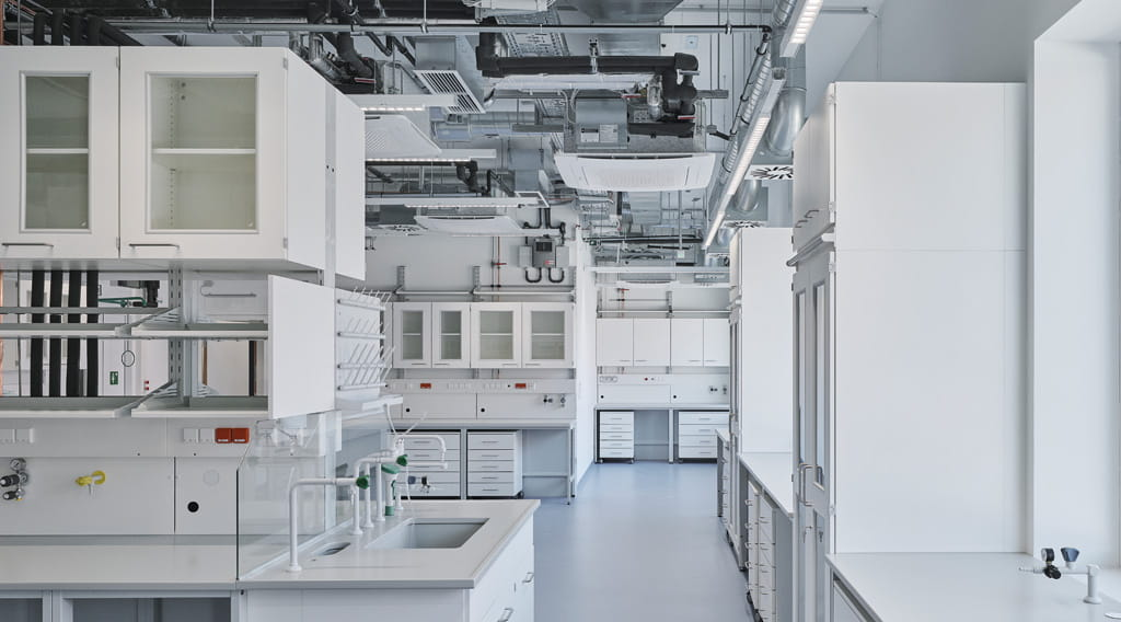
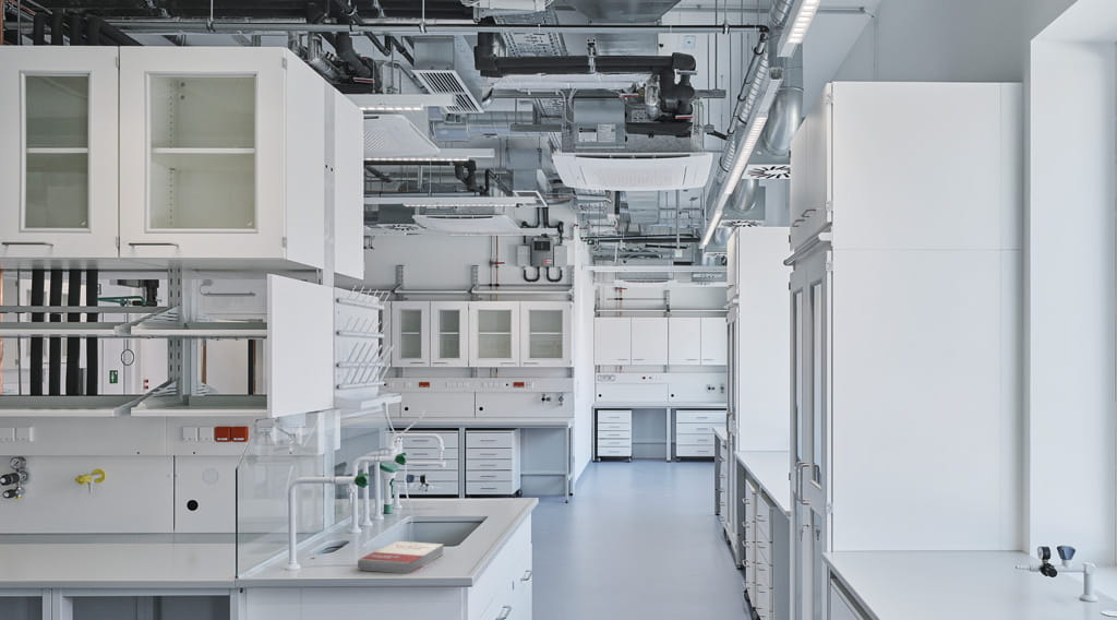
+ book [357,540,445,574]
